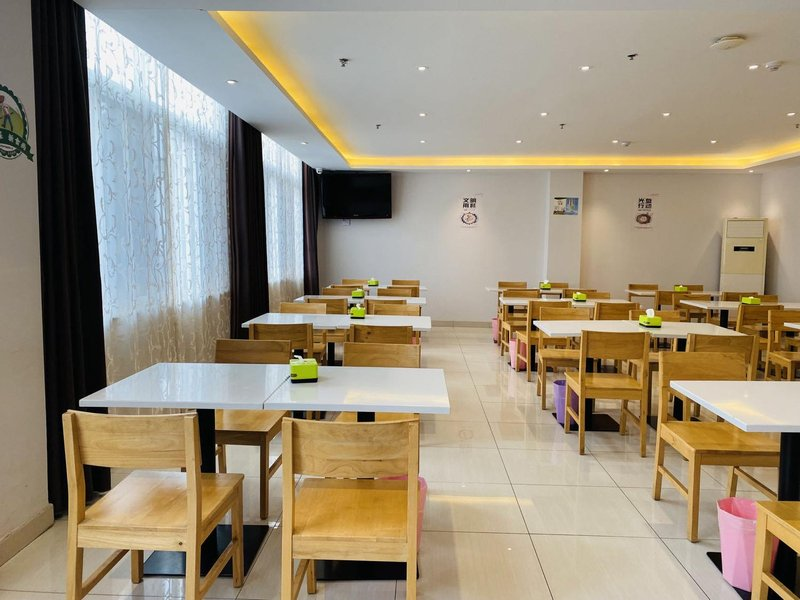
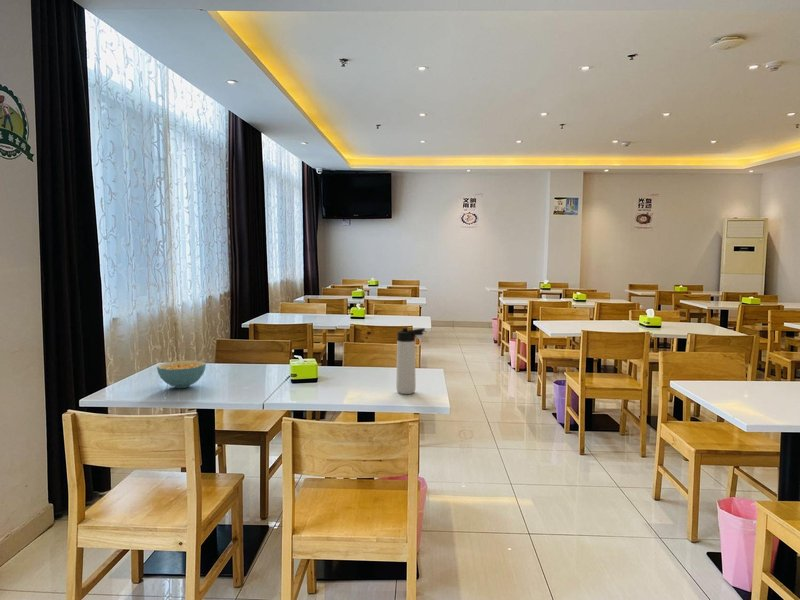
+ cereal bowl [156,360,207,389]
+ thermos bottle [395,327,426,395]
